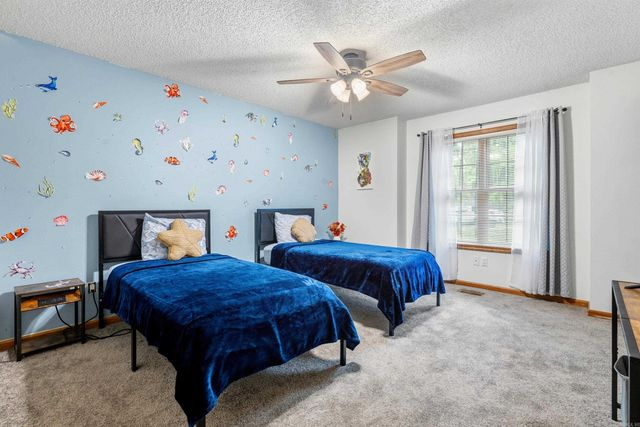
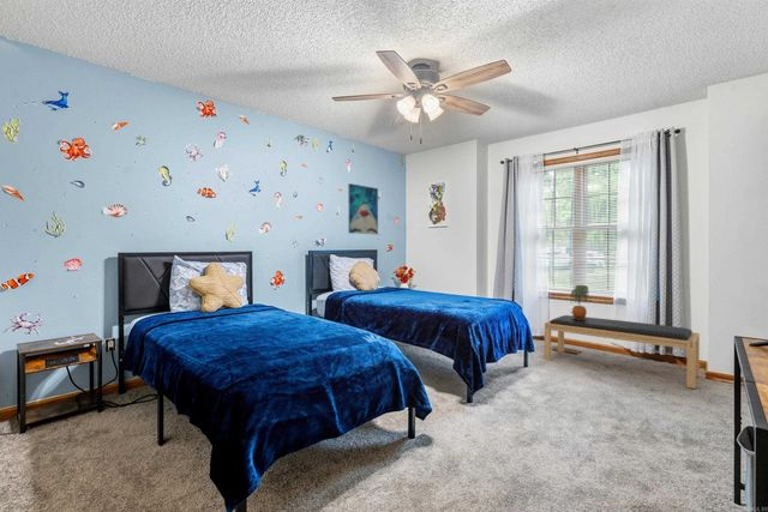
+ bench [544,314,701,390]
+ potted plant [569,284,590,320]
+ wall art [347,182,379,236]
